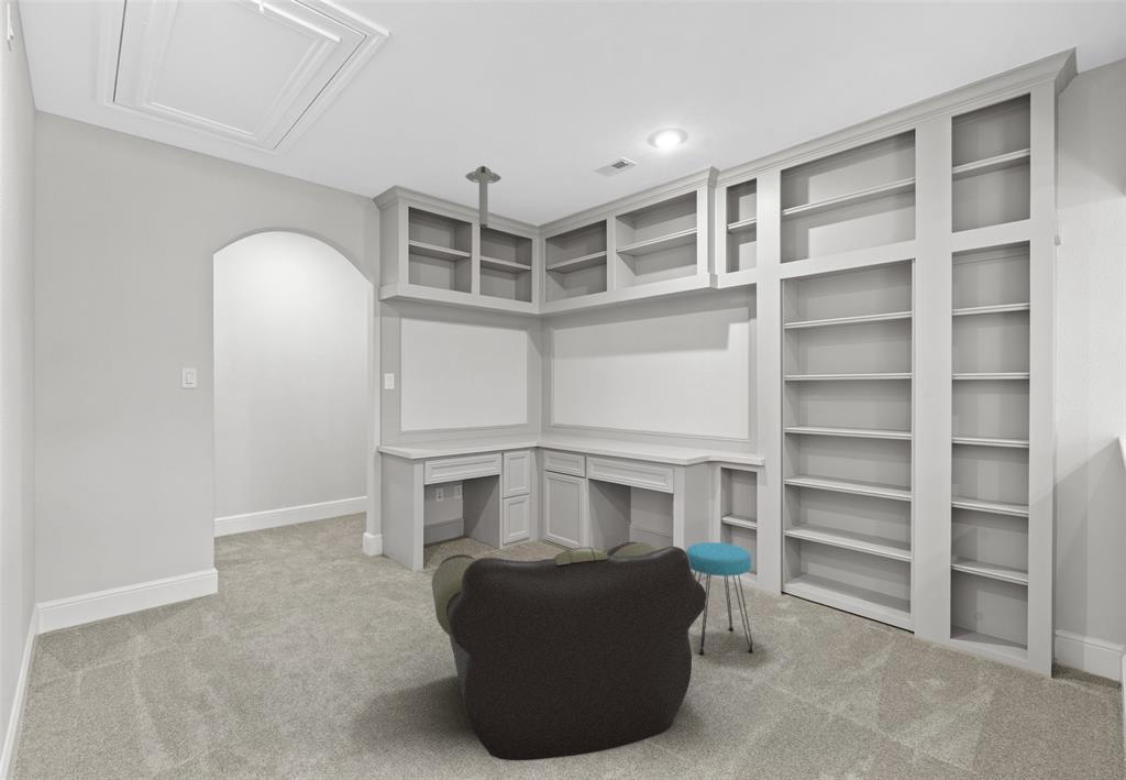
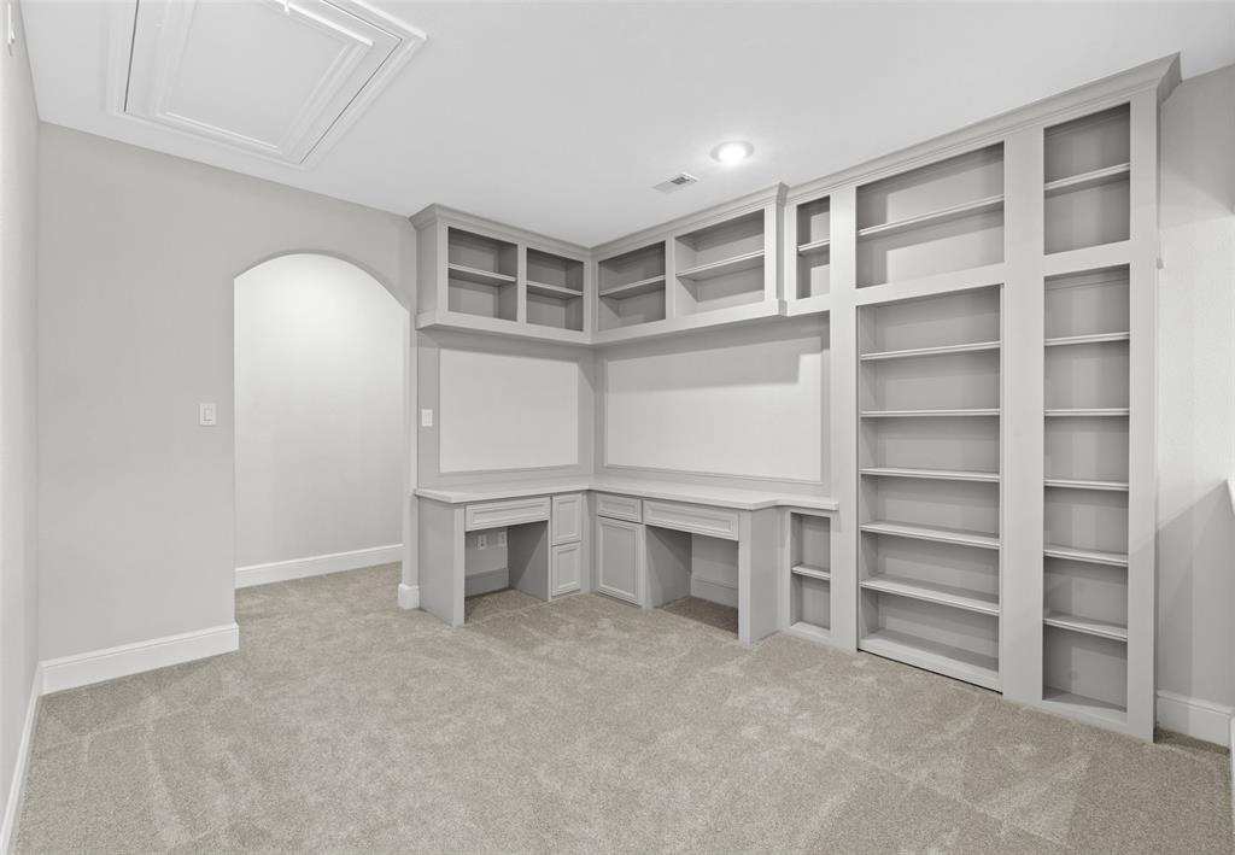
- stool [685,541,754,655]
- armchair [431,541,707,761]
- ceiling light [464,165,503,229]
